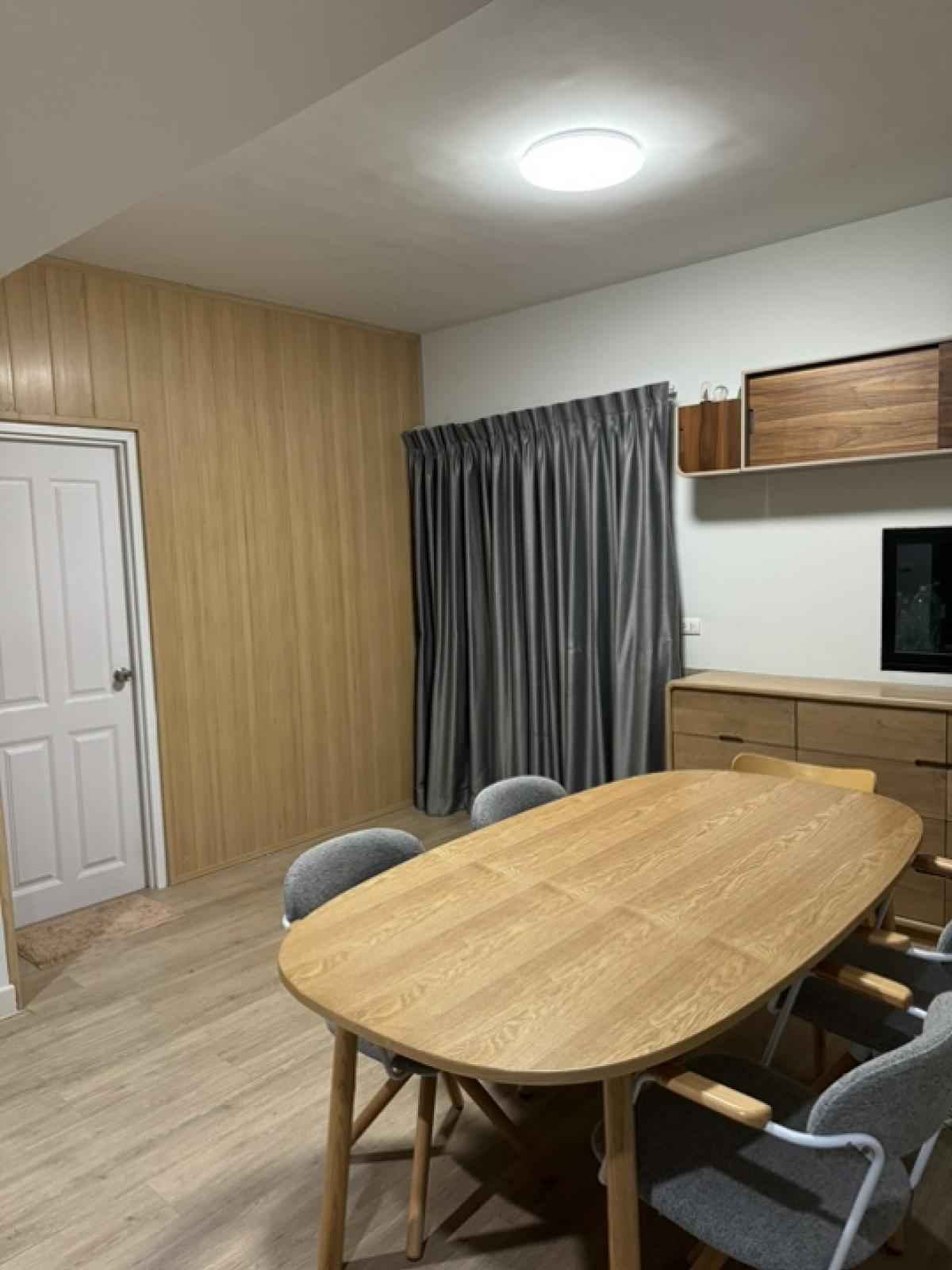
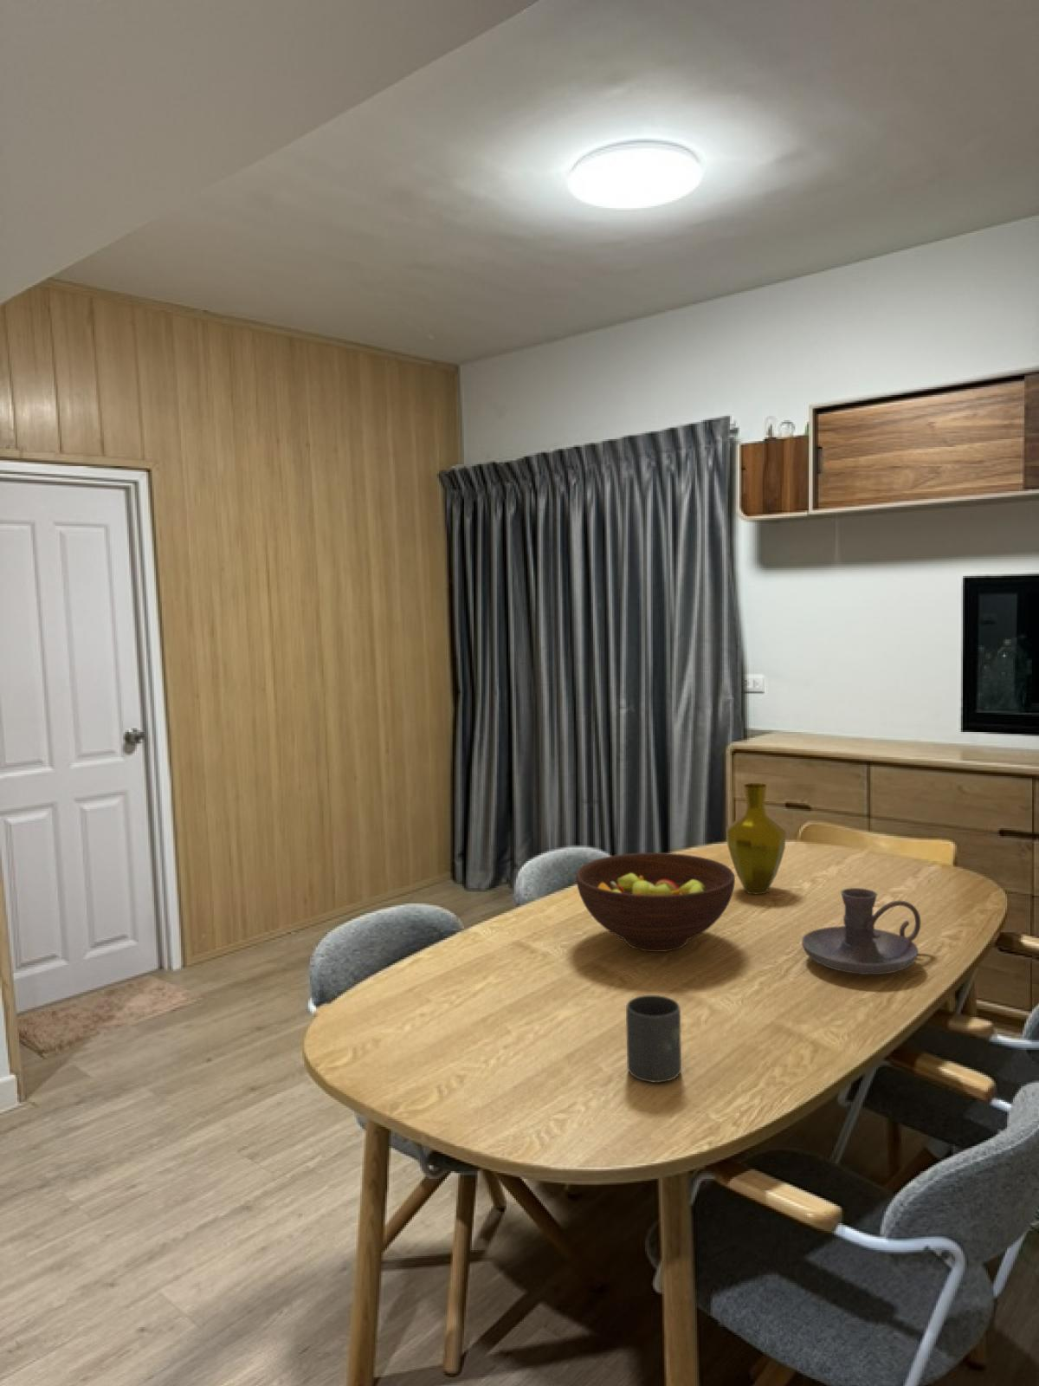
+ fruit bowl [575,851,736,953]
+ mug [625,994,682,1084]
+ candle holder [801,887,921,976]
+ vase [726,782,787,895]
